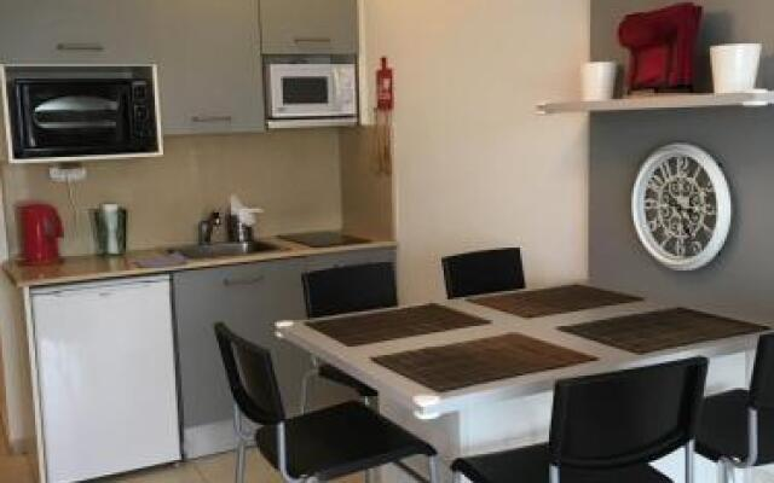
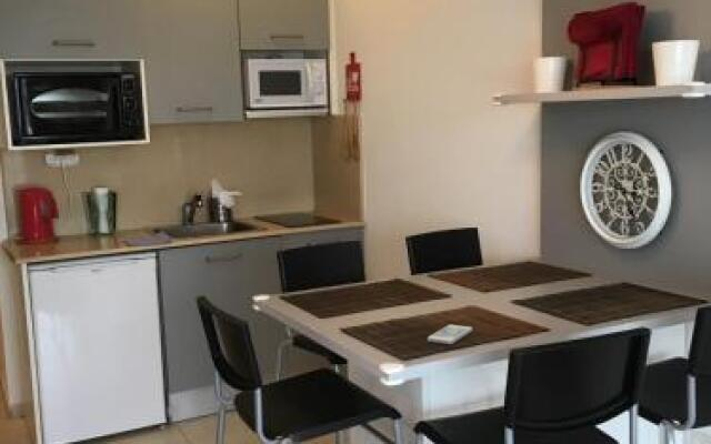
+ smartphone [427,324,473,345]
